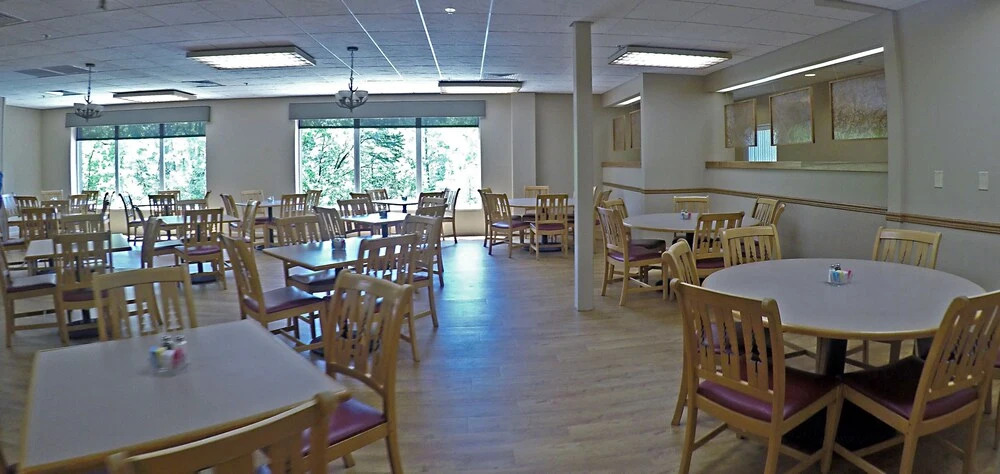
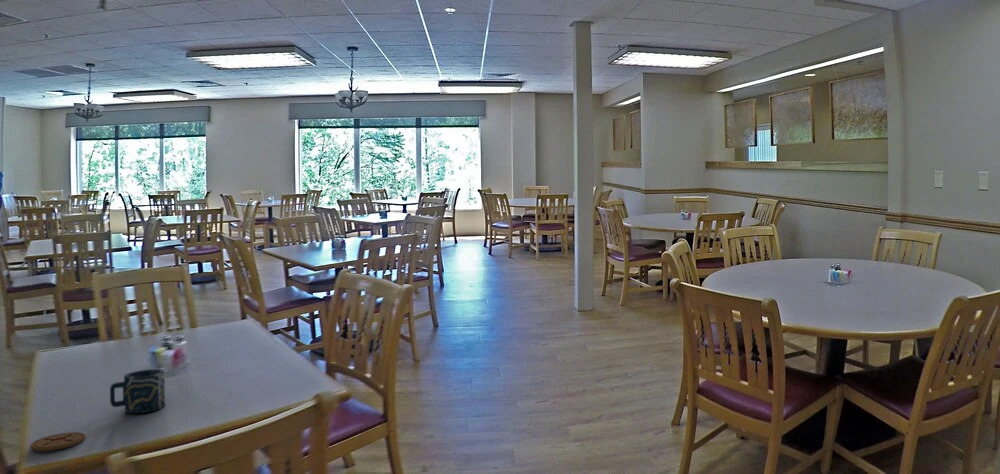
+ cup [109,368,166,414]
+ coaster [30,431,86,452]
